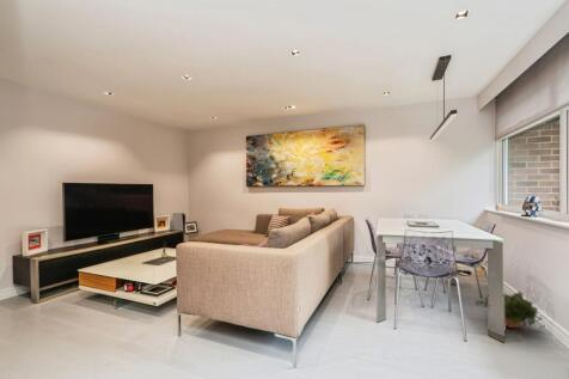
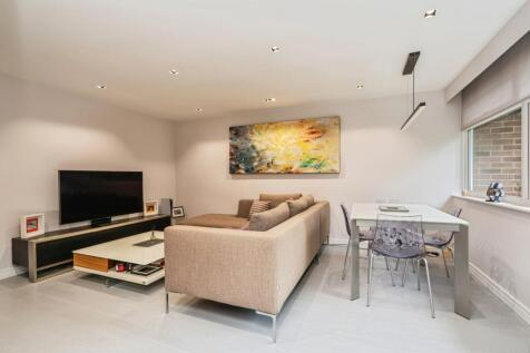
- potted plant [473,291,544,330]
